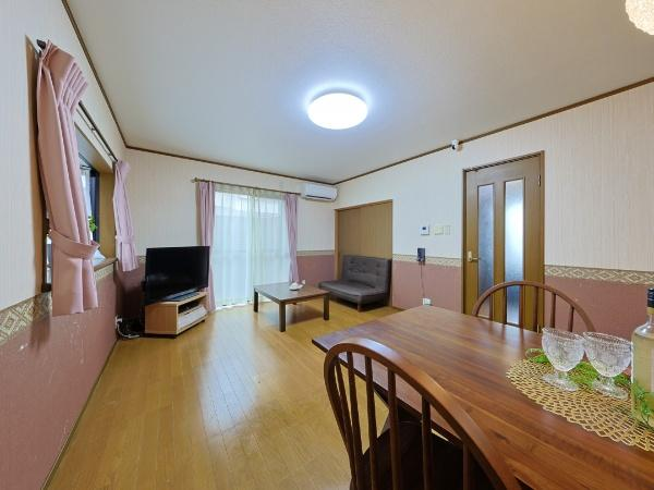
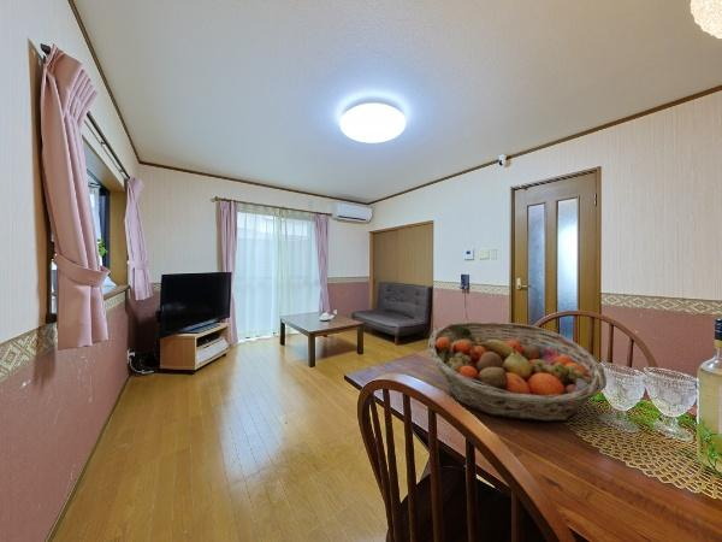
+ fruit basket [427,320,608,423]
